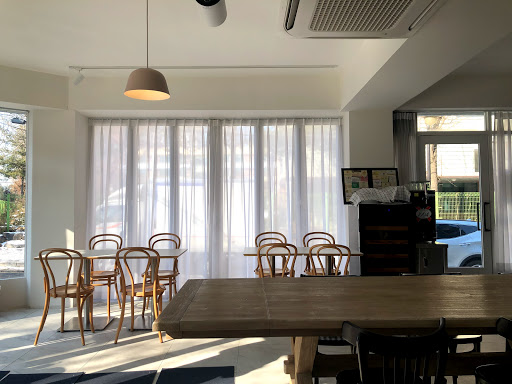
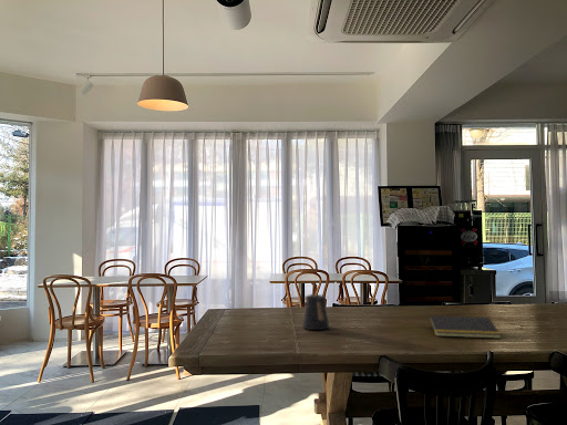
+ kettle [301,292,330,331]
+ notepad [427,314,503,340]
